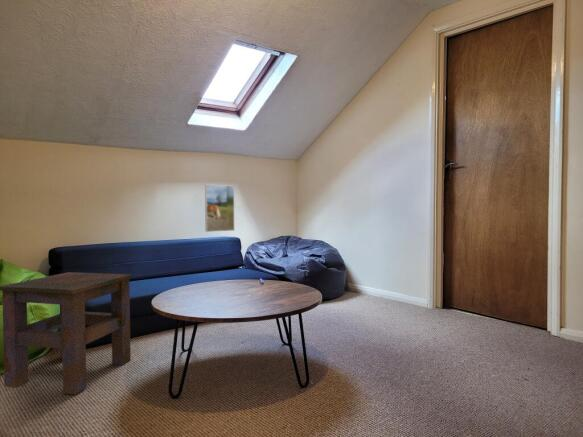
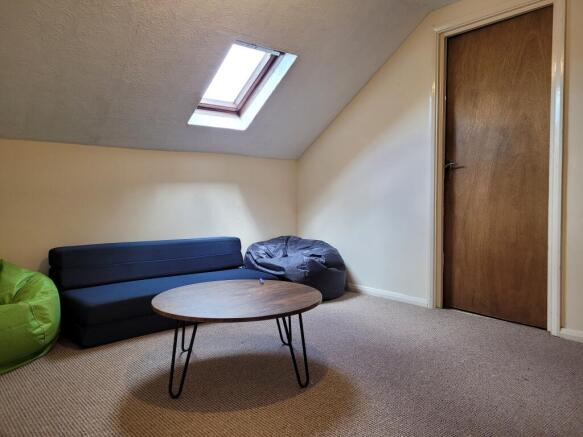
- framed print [204,184,235,233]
- side table [0,271,133,396]
